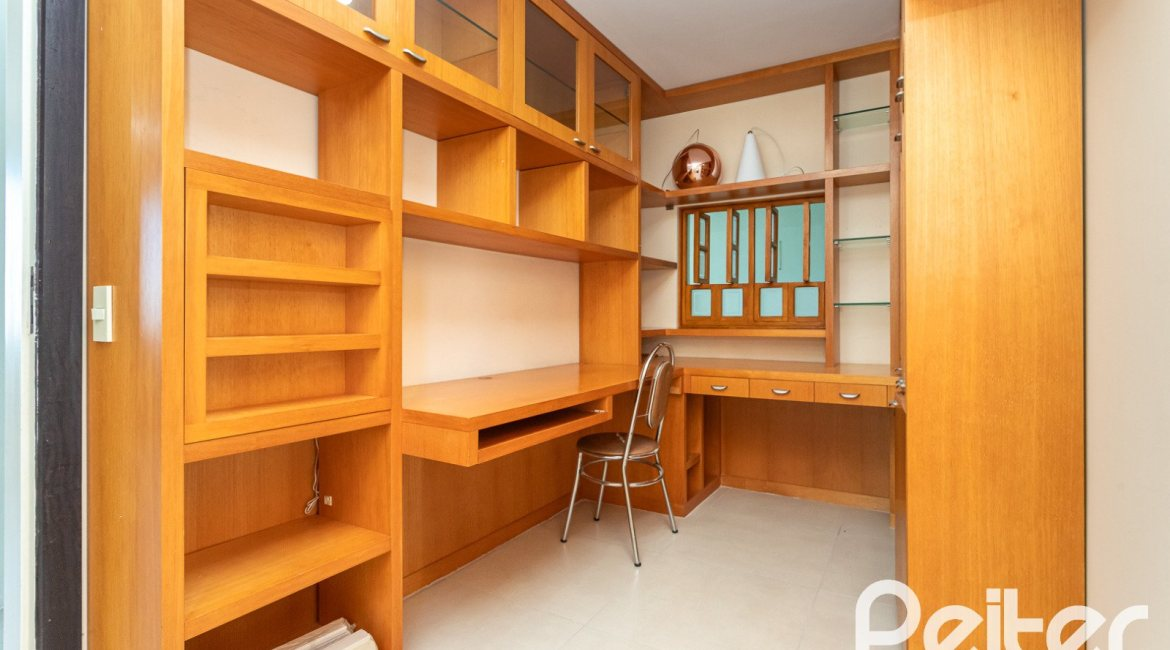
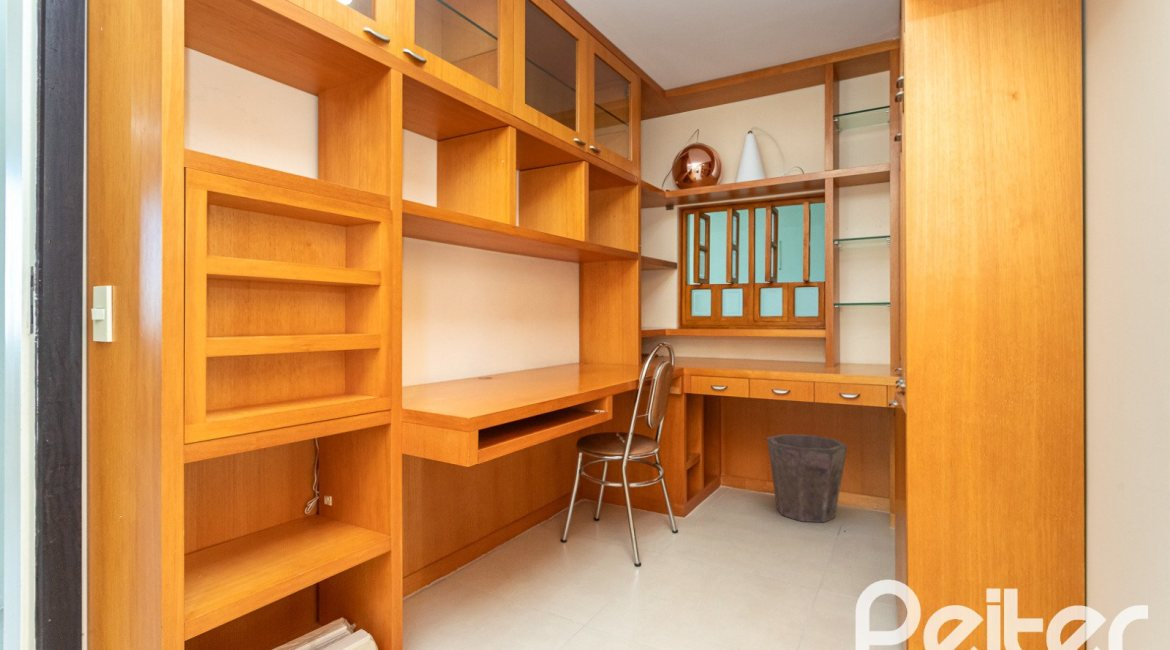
+ waste bin [766,433,848,523]
